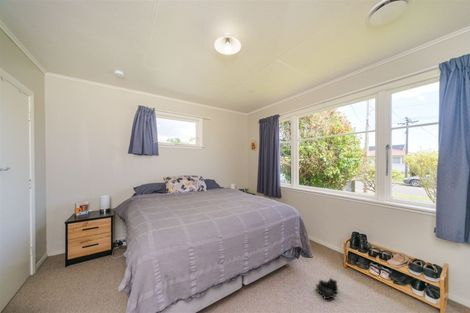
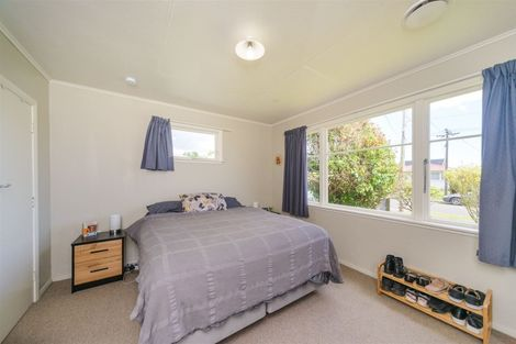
- boots [315,276,339,300]
